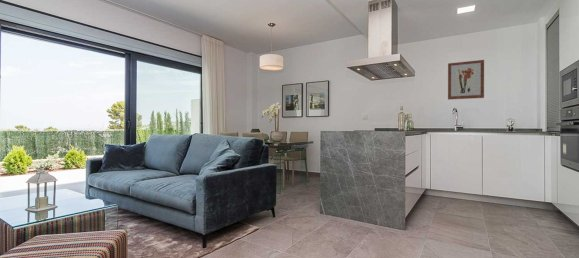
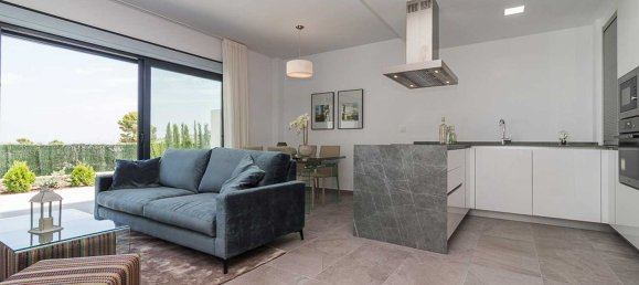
- wall art [447,59,485,101]
